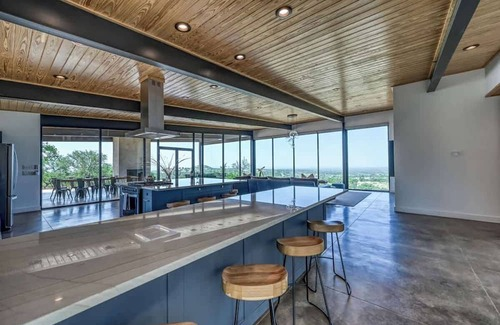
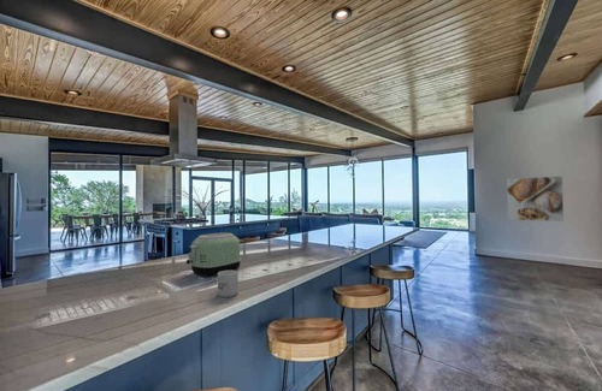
+ mug [217,269,240,298]
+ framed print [506,174,565,223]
+ toaster [185,232,242,278]
